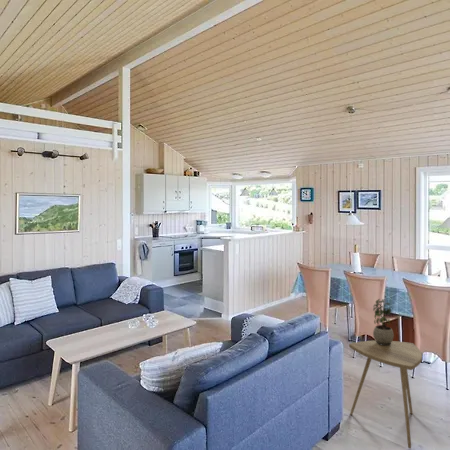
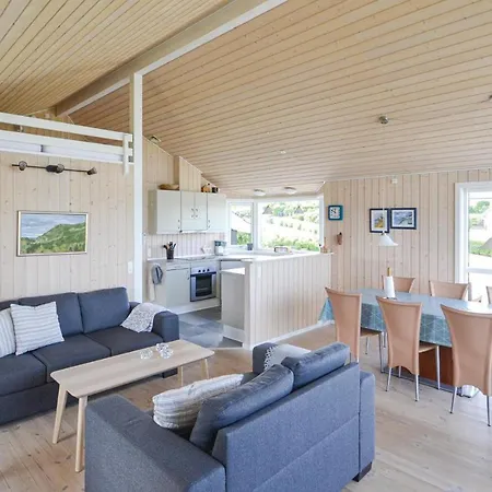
- side table [348,340,423,449]
- potted plant [372,298,395,346]
